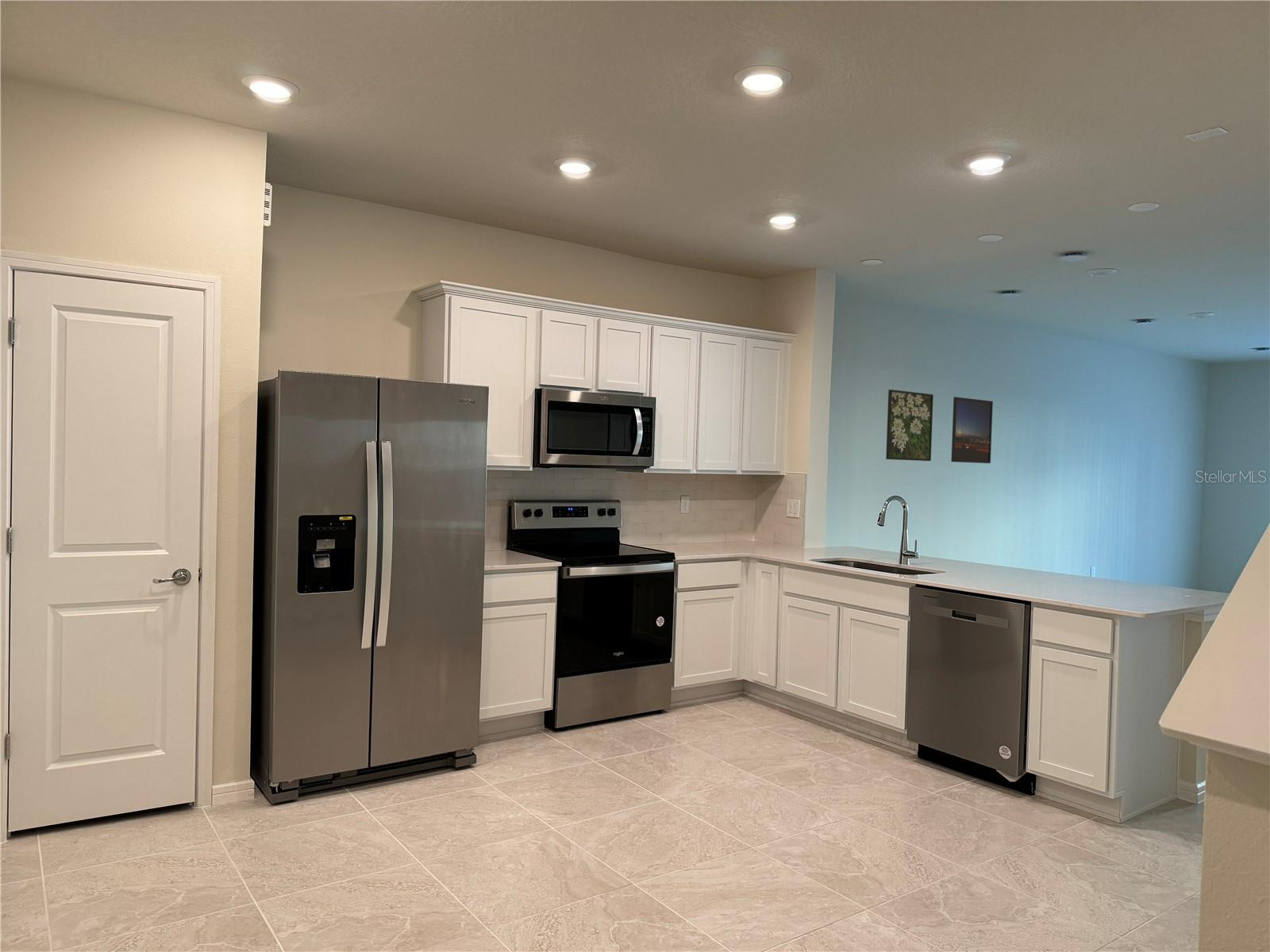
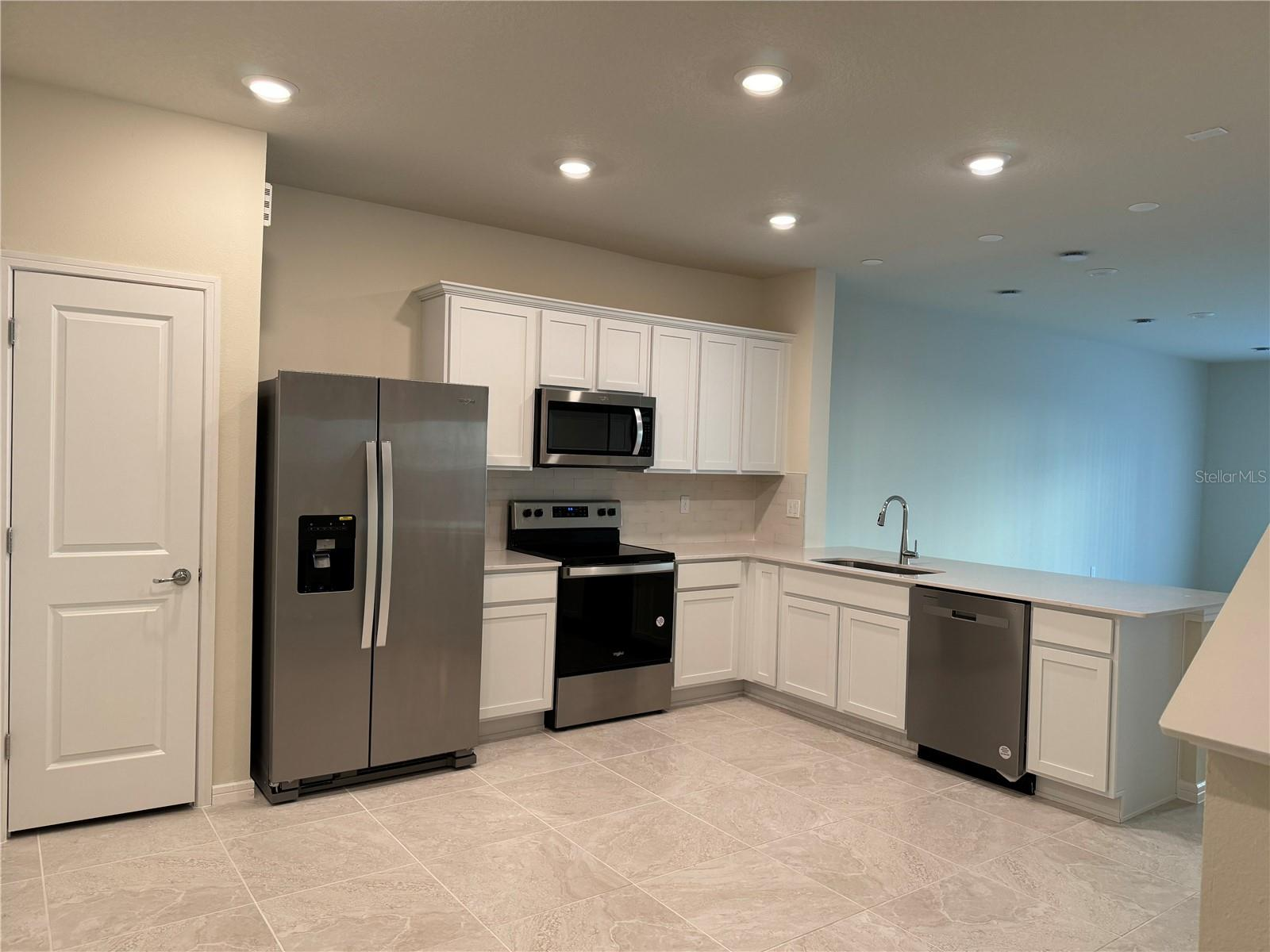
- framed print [885,389,934,462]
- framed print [950,396,994,464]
